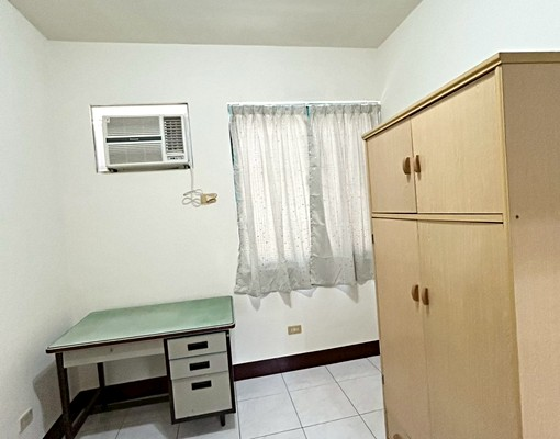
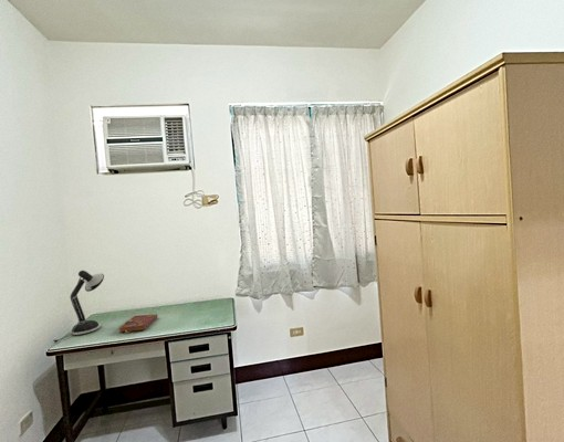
+ notebook [118,313,158,334]
+ desk lamp [50,270,105,344]
